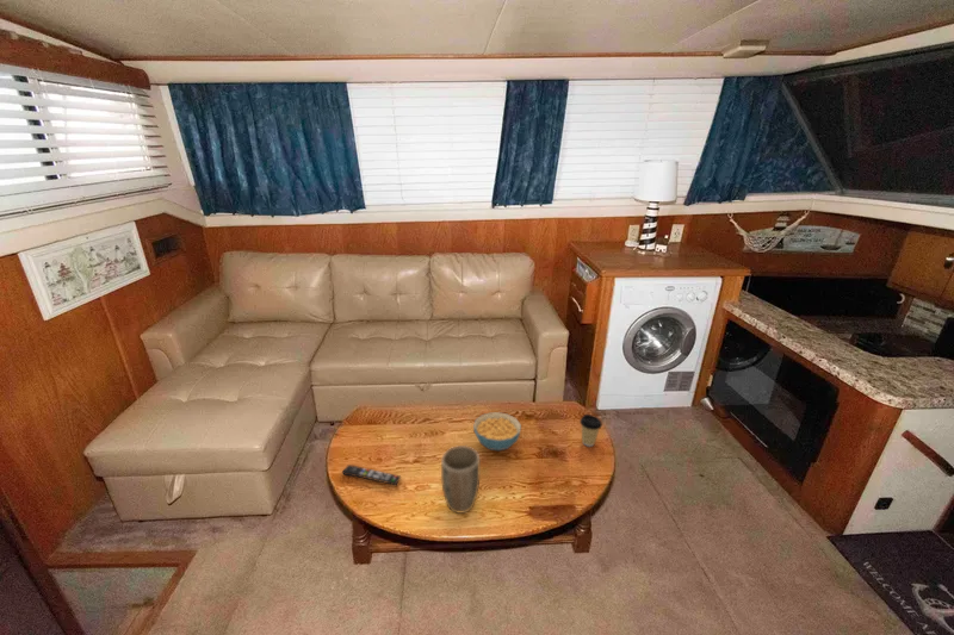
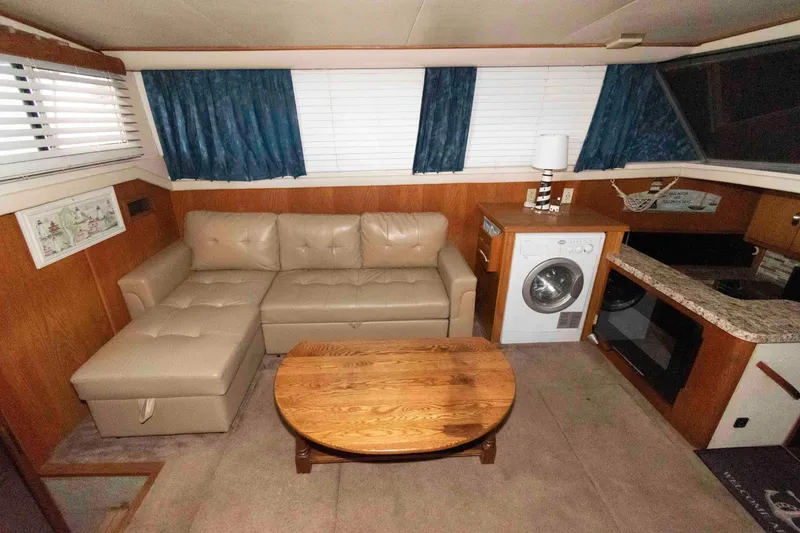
- plant pot [440,444,481,513]
- coffee cup [578,413,603,448]
- cereal bowl [472,411,522,452]
- remote control [341,463,402,486]
